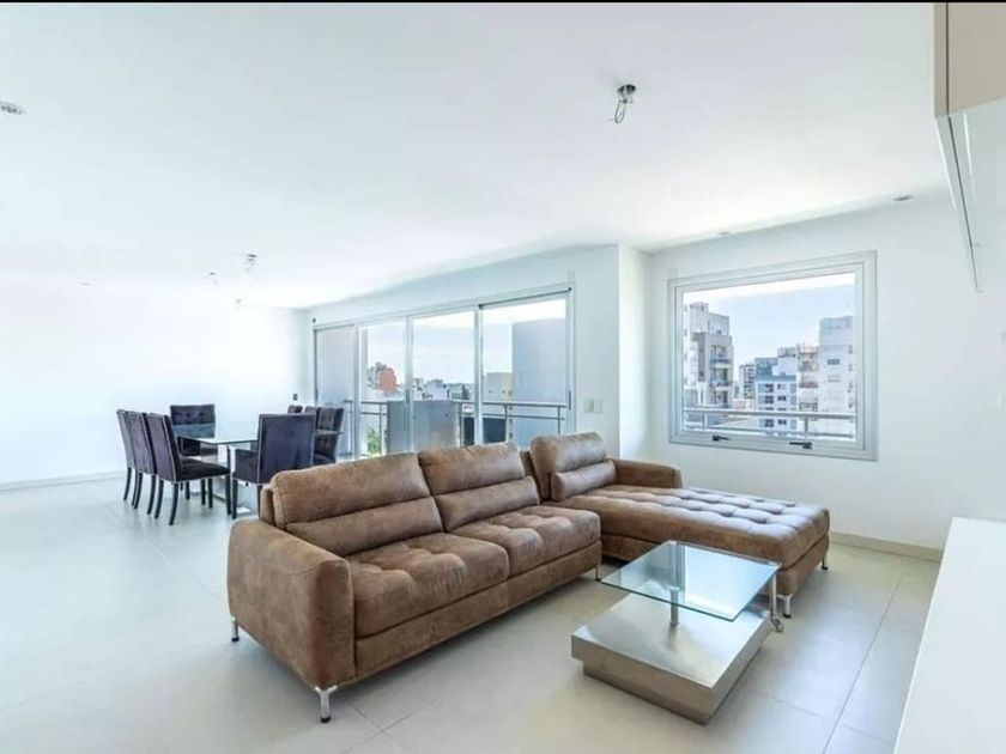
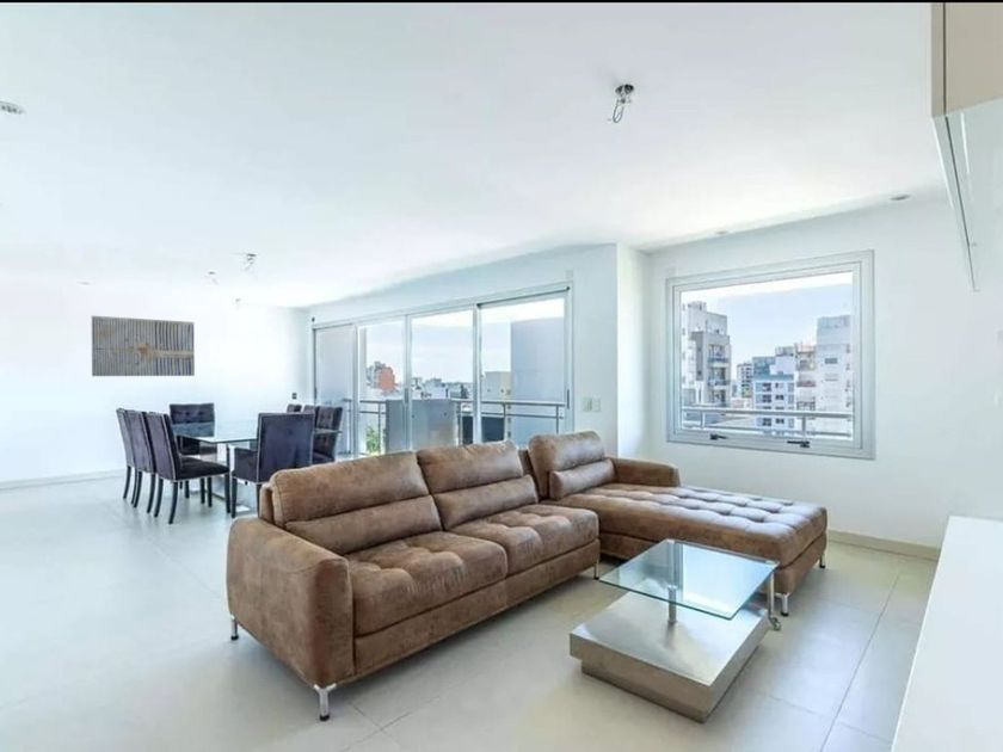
+ wall art [91,315,196,377]
